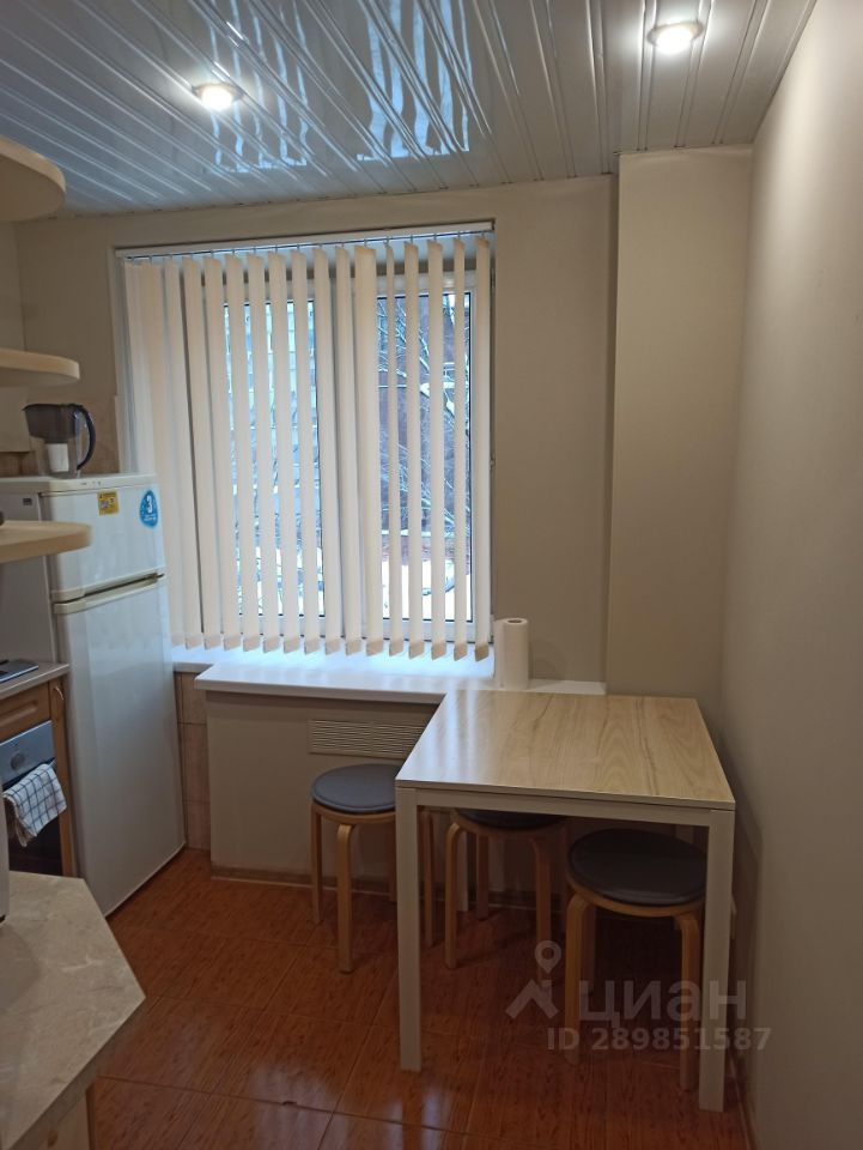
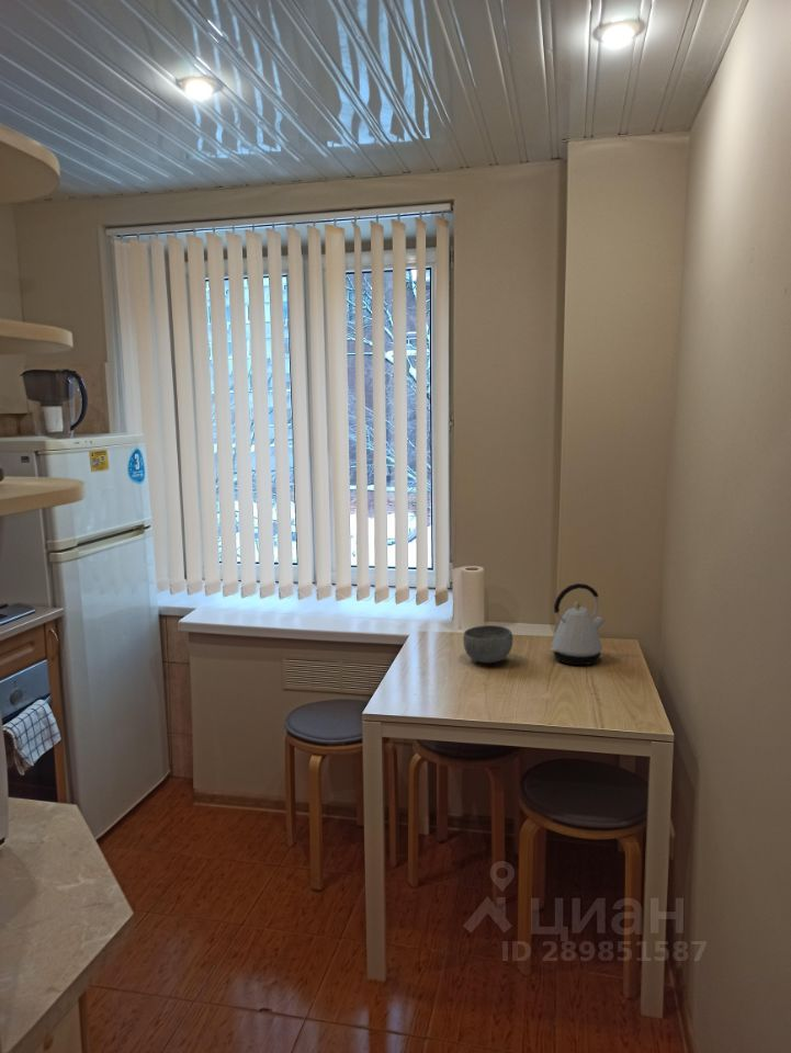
+ bowl [462,624,515,664]
+ kettle [549,582,607,666]
